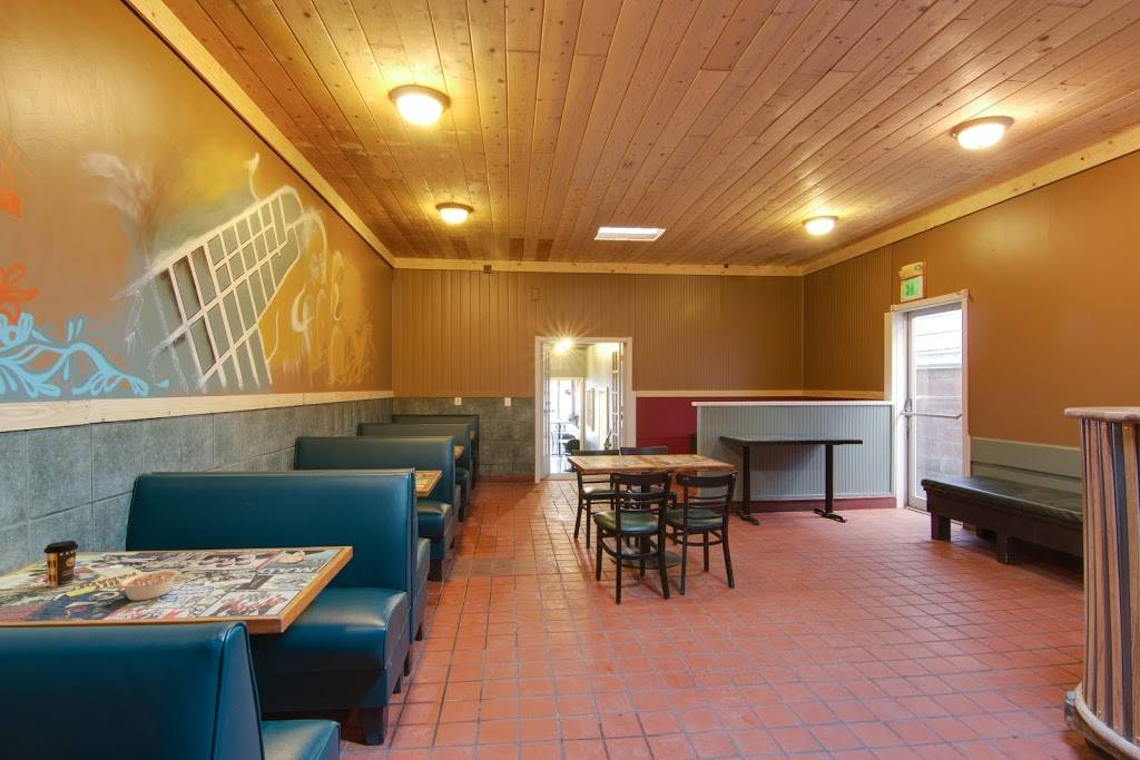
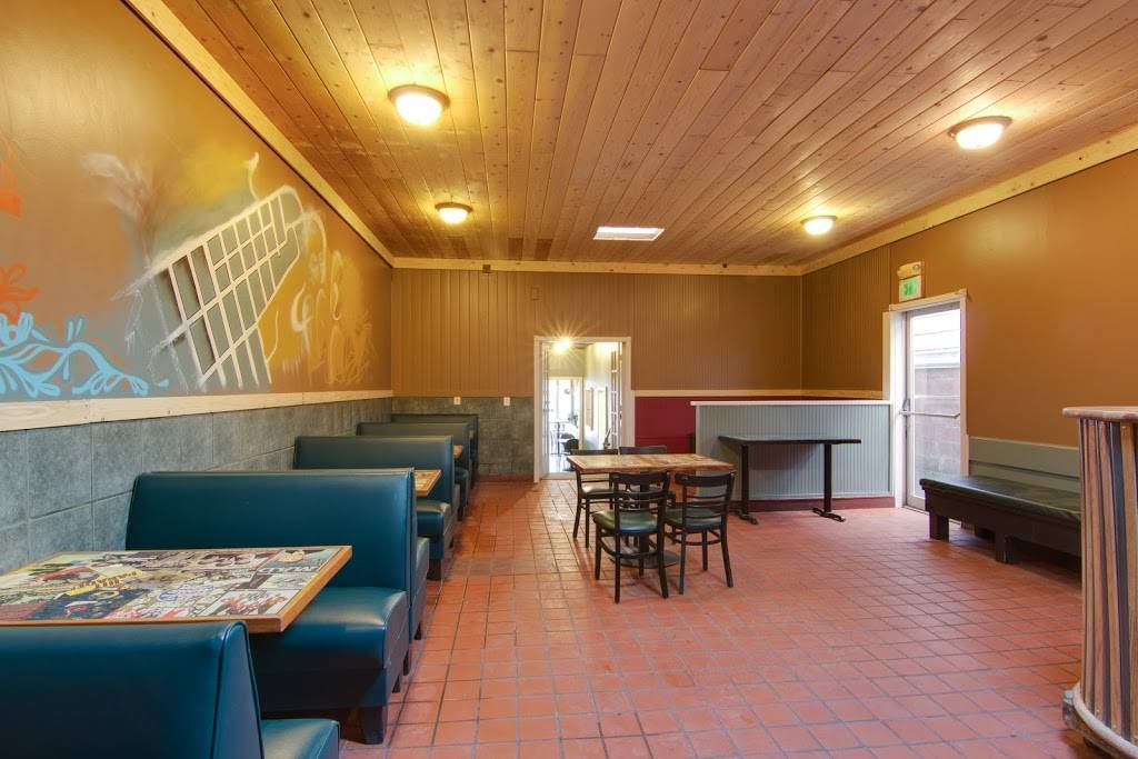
- legume [118,567,191,602]
- coffee cup [42,540,80,589]
